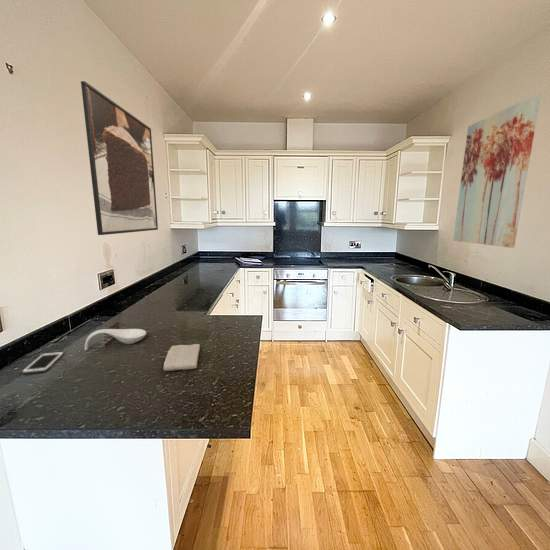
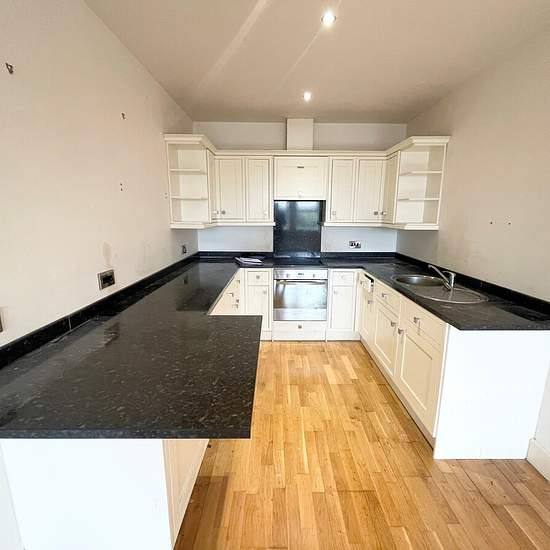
- washcloth [163,343,201,372]
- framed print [80,80,159,236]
- cell phone [21,351,65,375]
- spoon rest [84,328,147,351]
- wall art [452,93,542,249]
